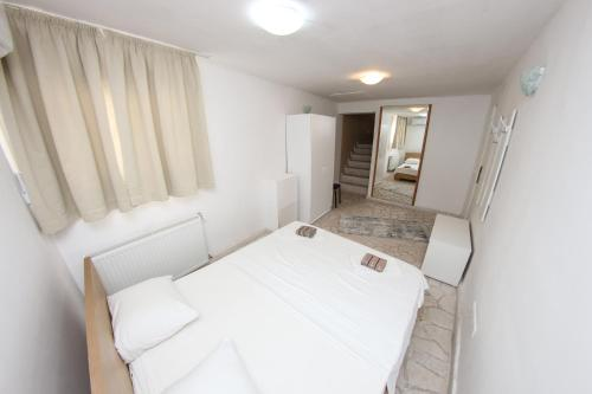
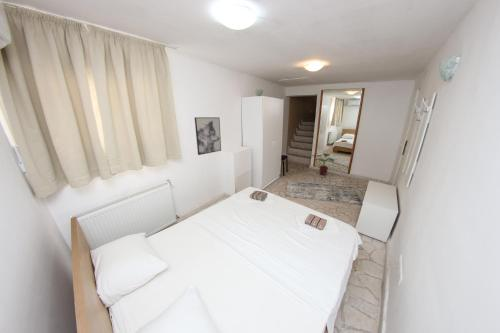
+ wall art [194,116,222,156]
+ potted plant [310,152,334,176]
